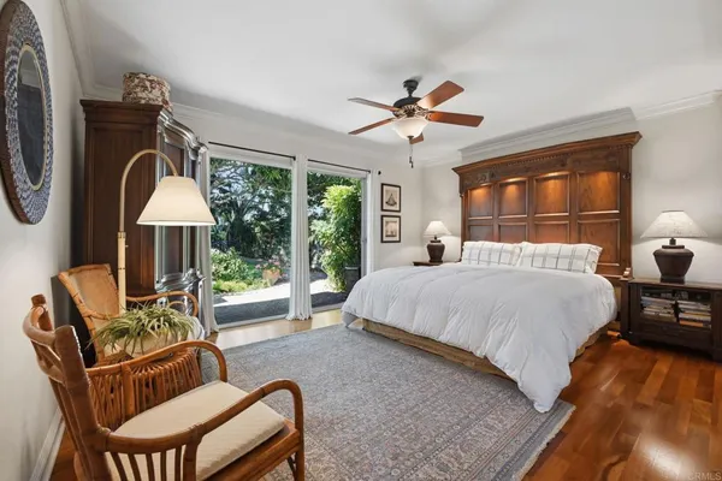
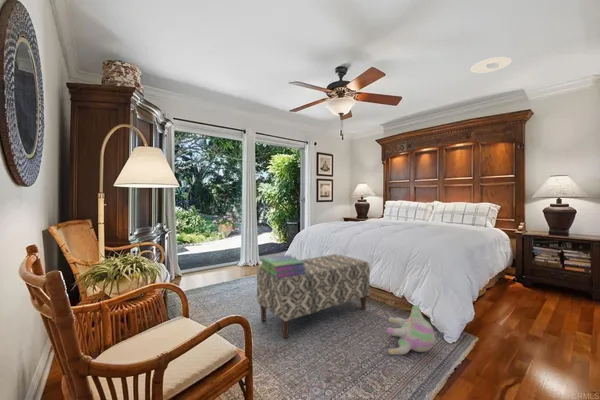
+ bench [256,253,371,339]
+ recessed light [470,56,513,74]
+ plush toy [386,304,436,356]
+ stack of books [259,254,306,278]
